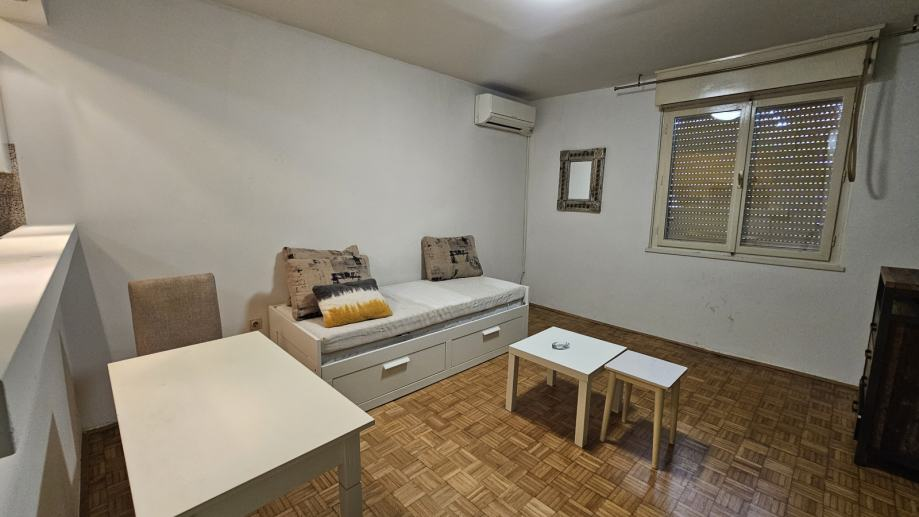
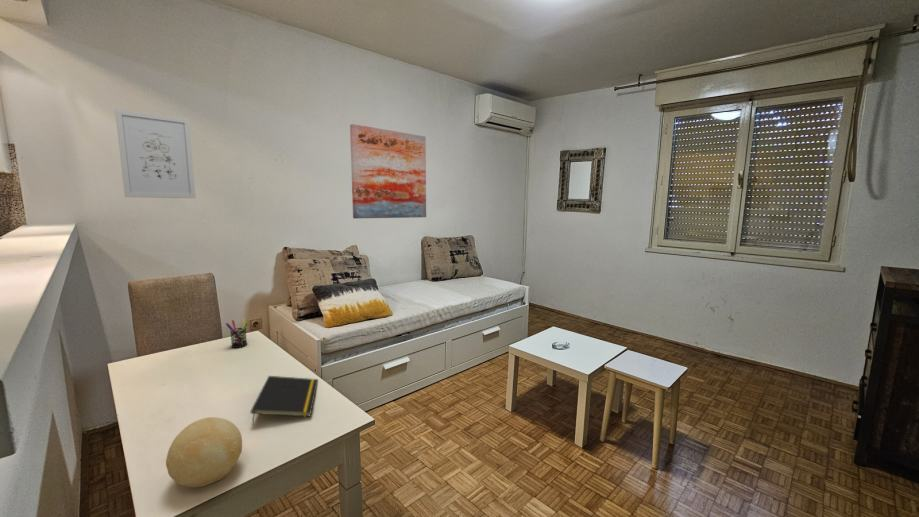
+ decorative ball [165,416,243,488]
+ pen holder [225,318,249,349]
+ wall art [349,123,427,219]
+ wall art [114,108,197,199]
+ notepad [250,375,319,426]
